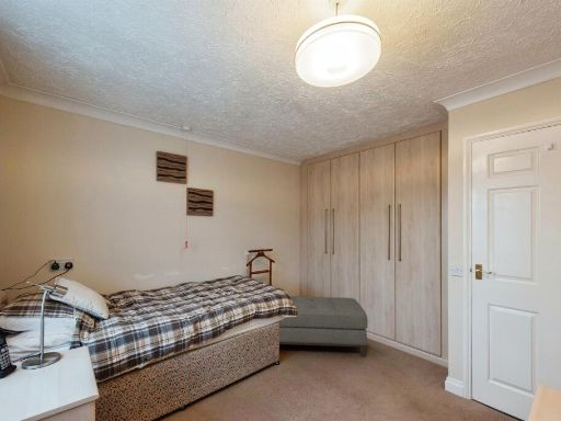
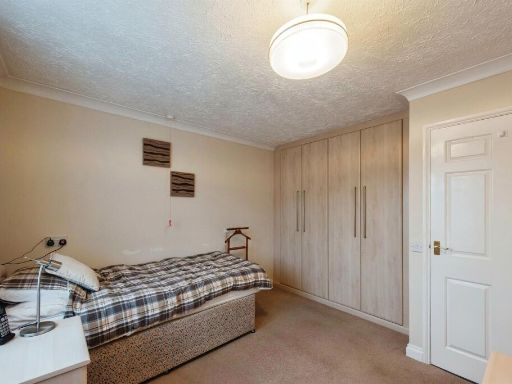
- ottoman [278,295,368,359]
